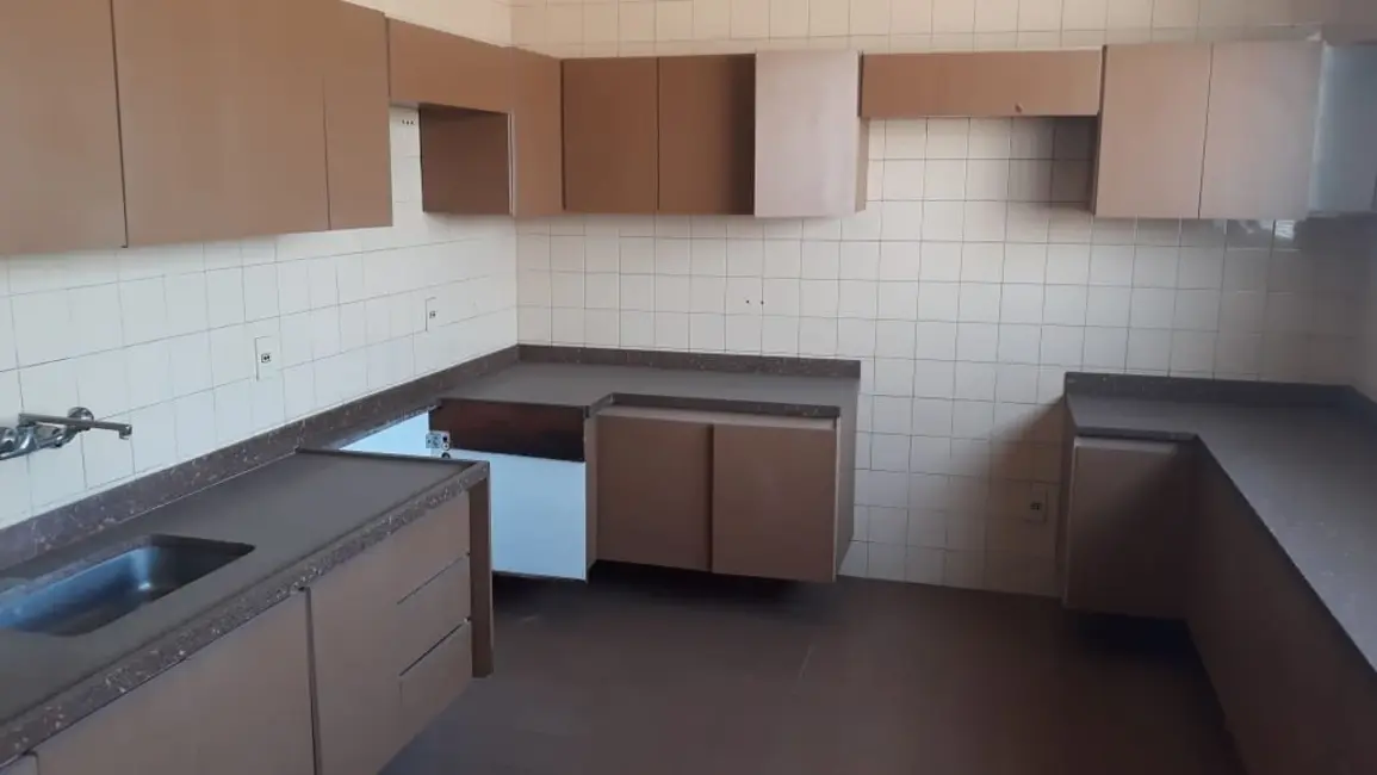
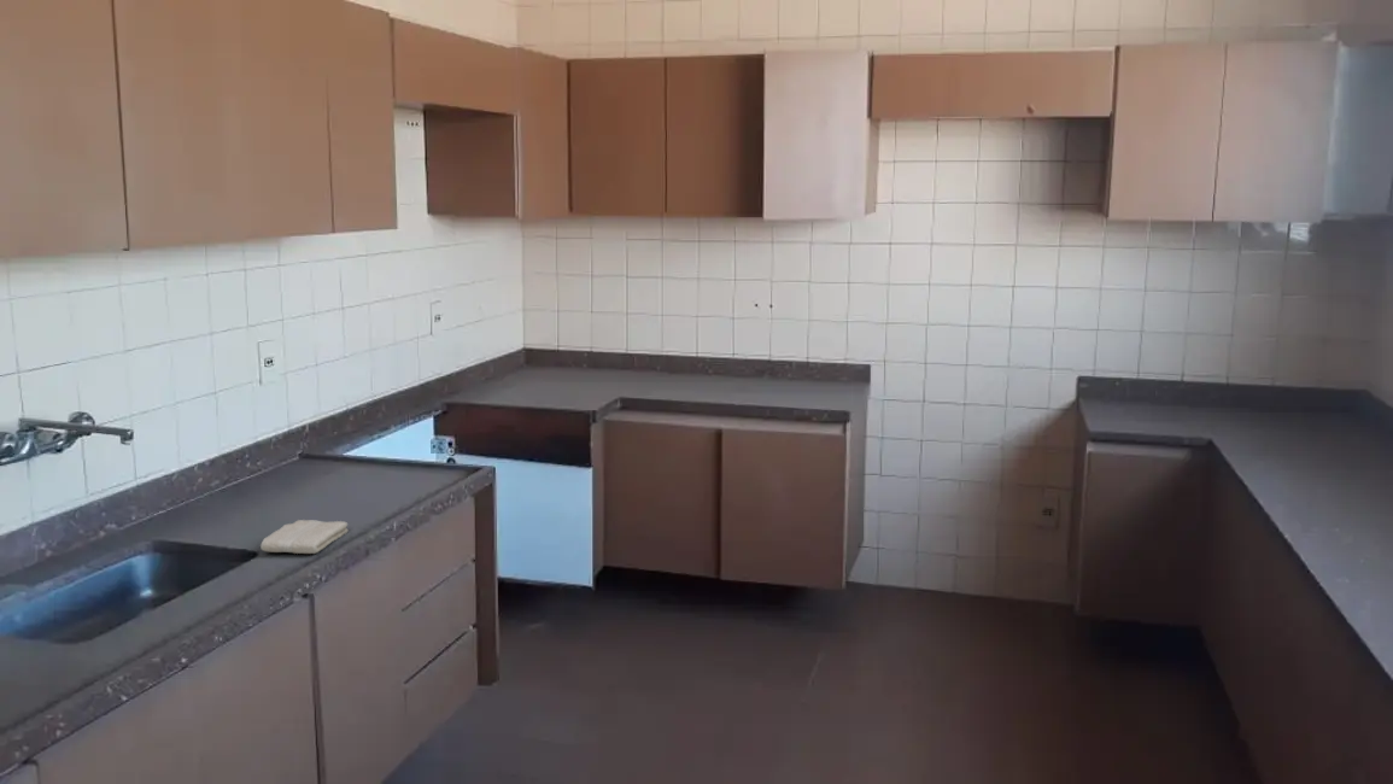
+ washcloth [259,519,349,555]
